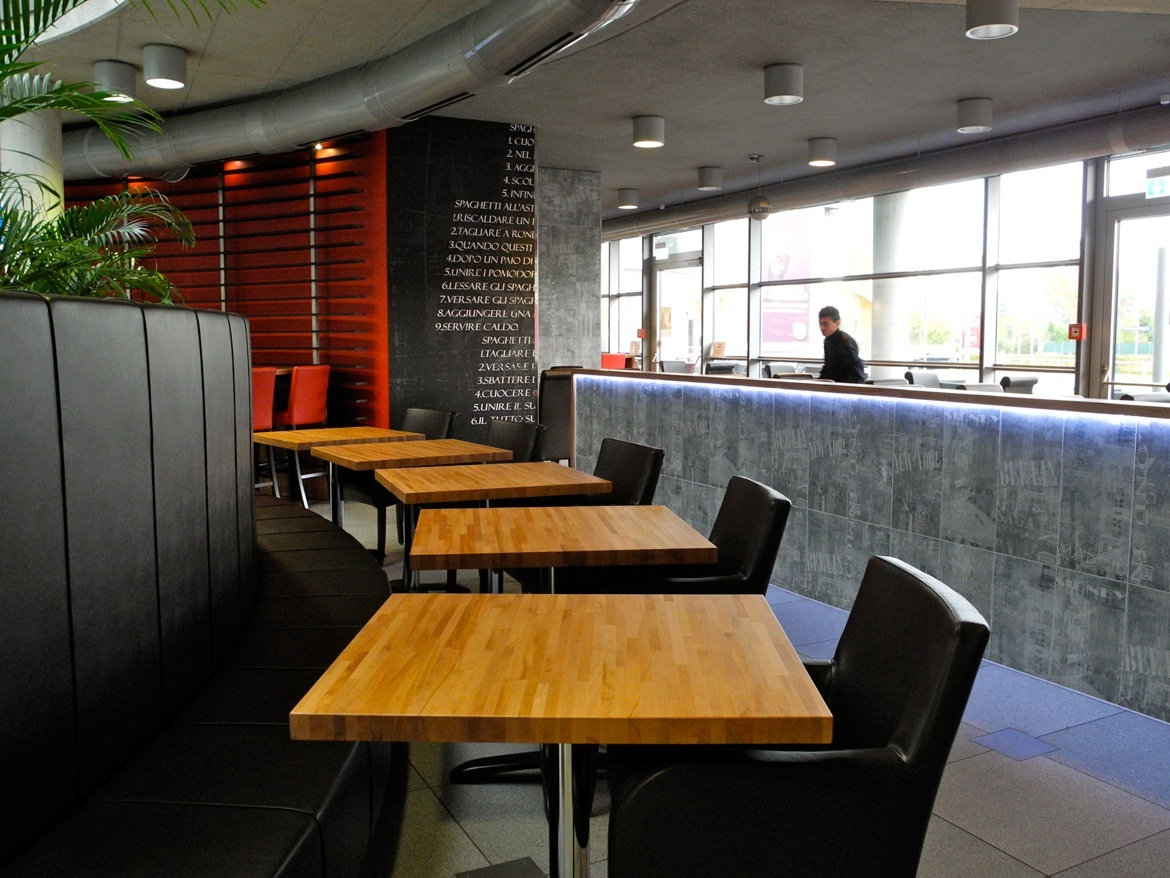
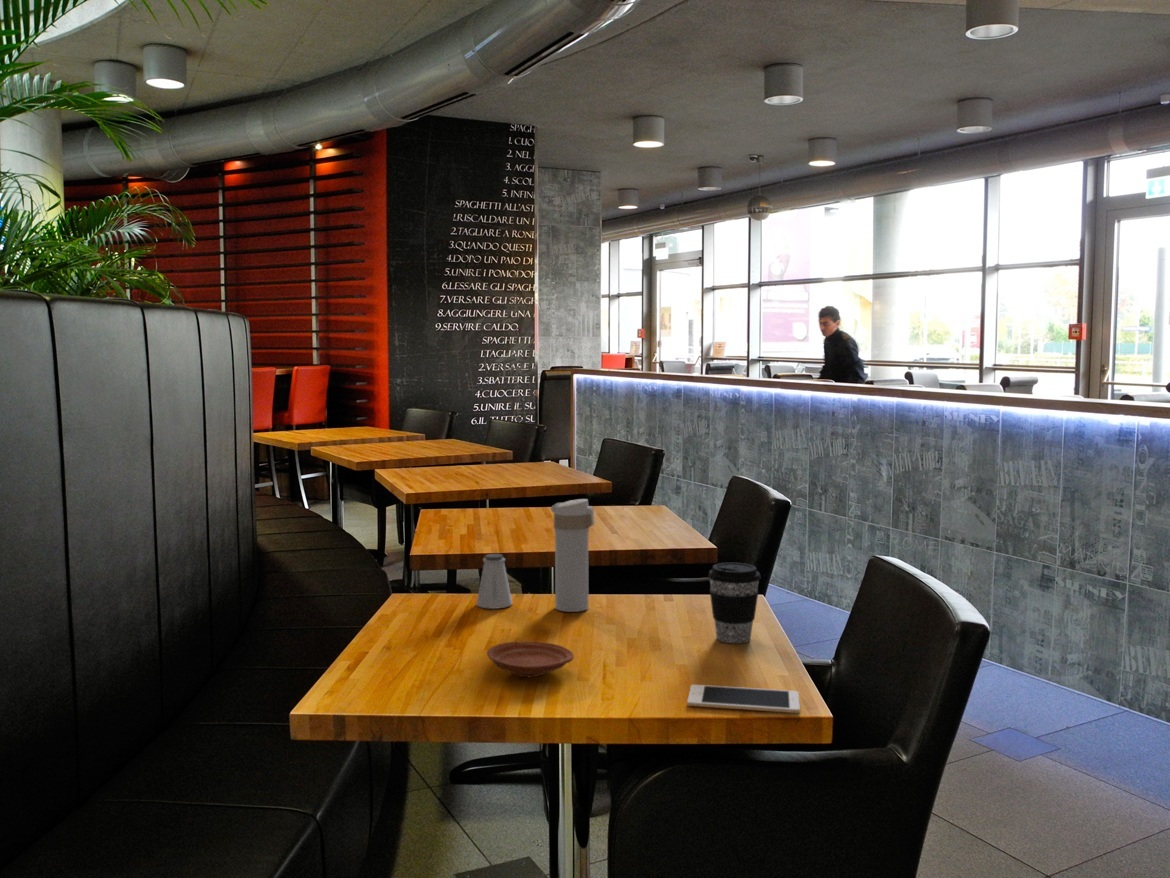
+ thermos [550,498,595,613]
+ plate [486,640,575,678]
+ cell phone [686,684,801,714]
+ saltshaker [475,553,513,610]
+ coffee cup [707,562,761,644]
